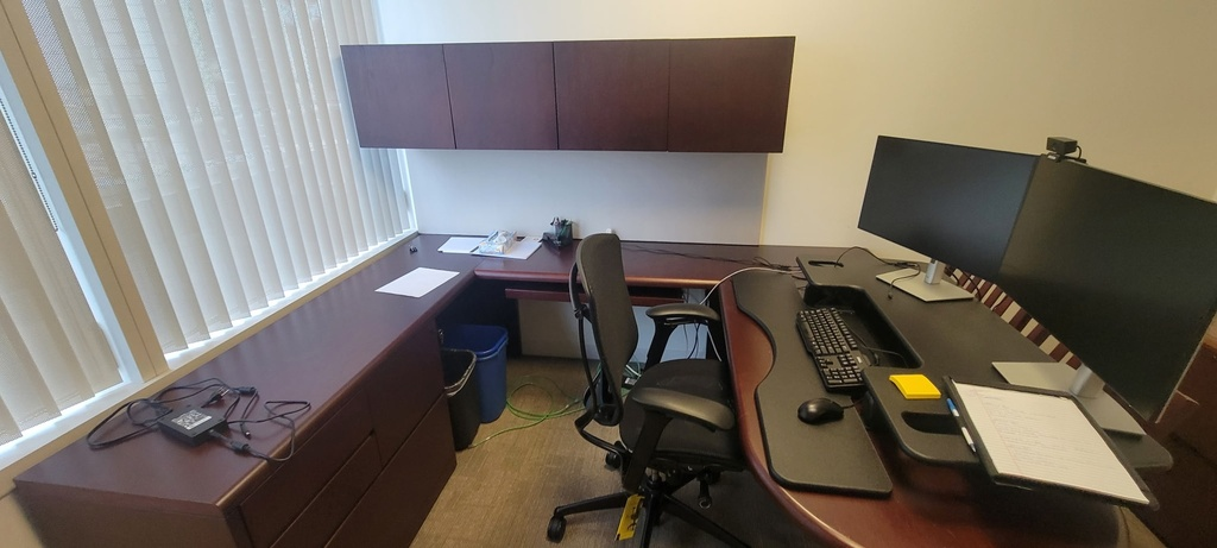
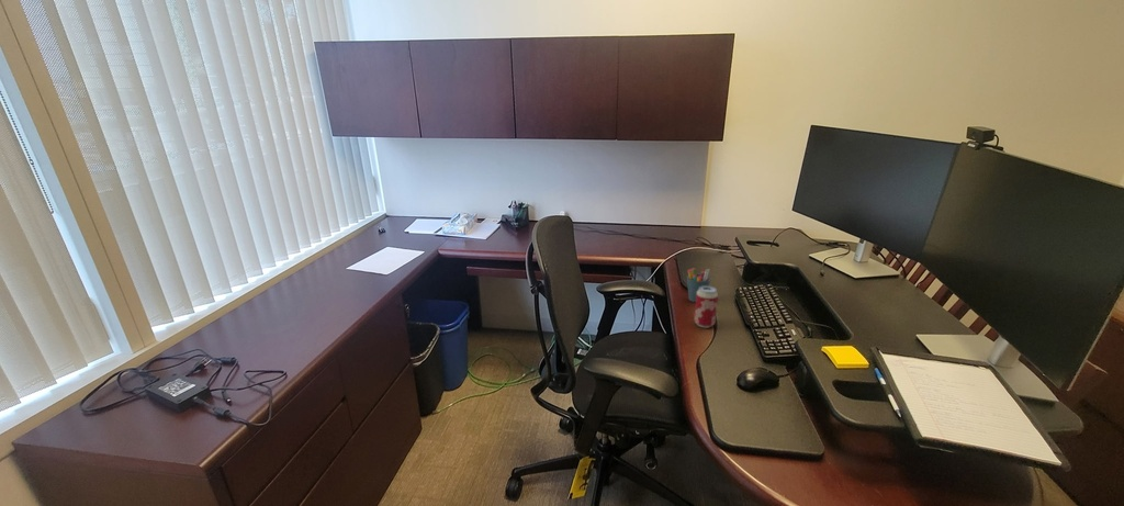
+ pen holder [686,267,712,303]
+ beverage can [694,285,719,329]
